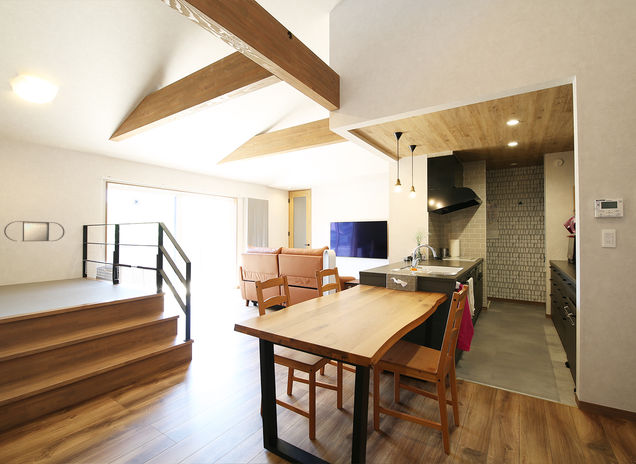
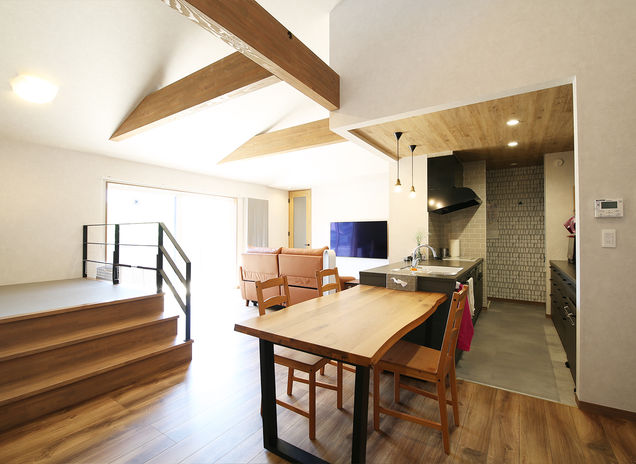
- home mirror [3,220,66,242]
